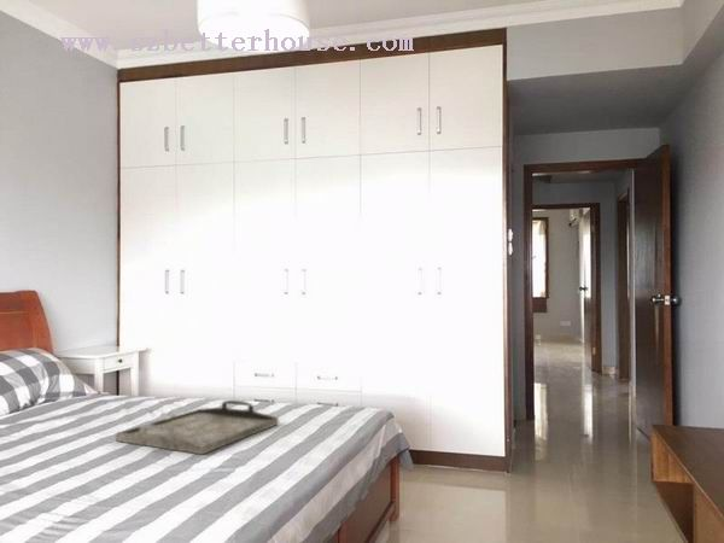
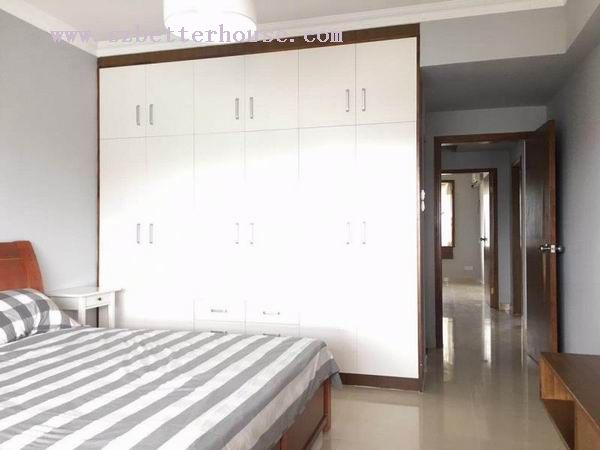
- serving tray [115,399,280,456]
